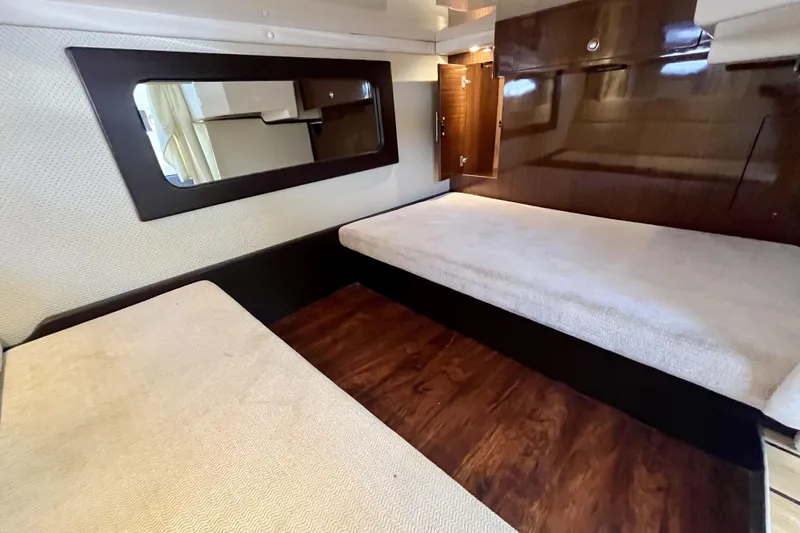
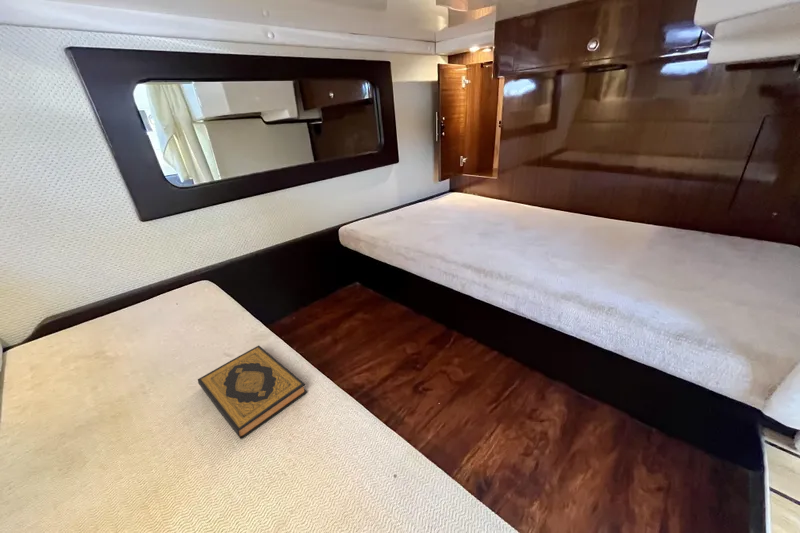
+ hardback book [197,345,308,440]
